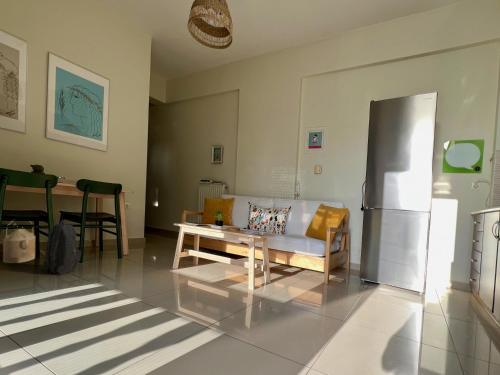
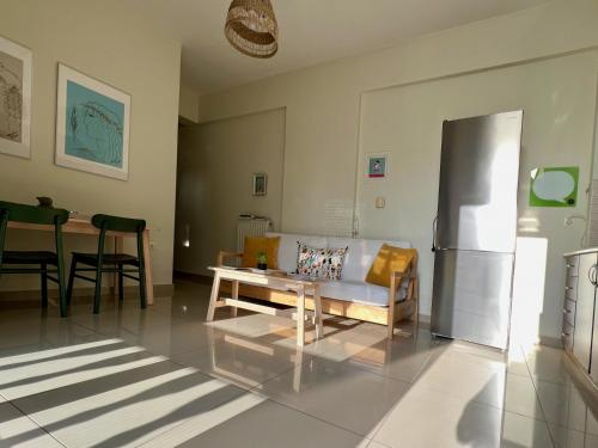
- watering can [2,220,36,264]
- backpack [42,219,82,276]
